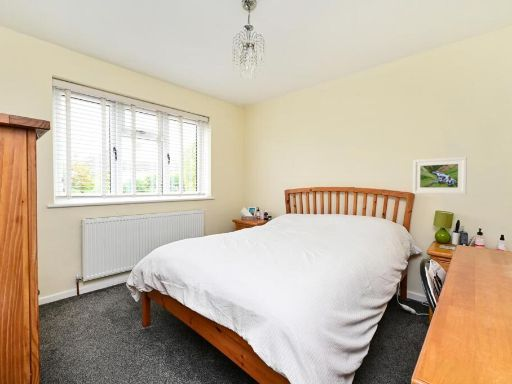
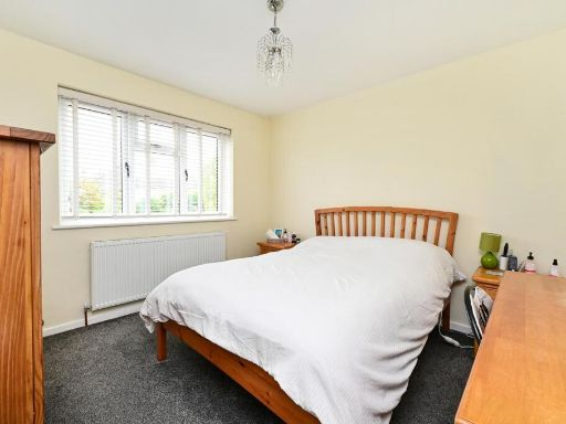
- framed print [412,156,468,195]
